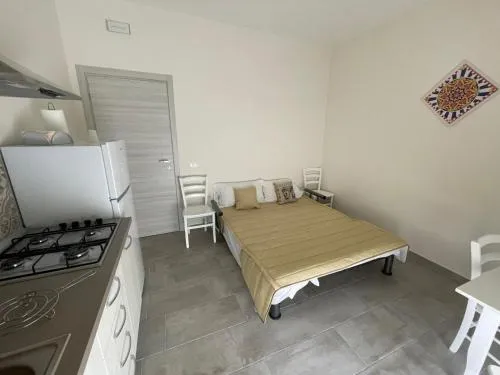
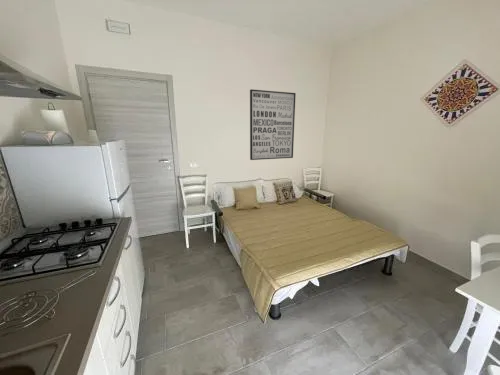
+ wall art [249,88,297,161]
